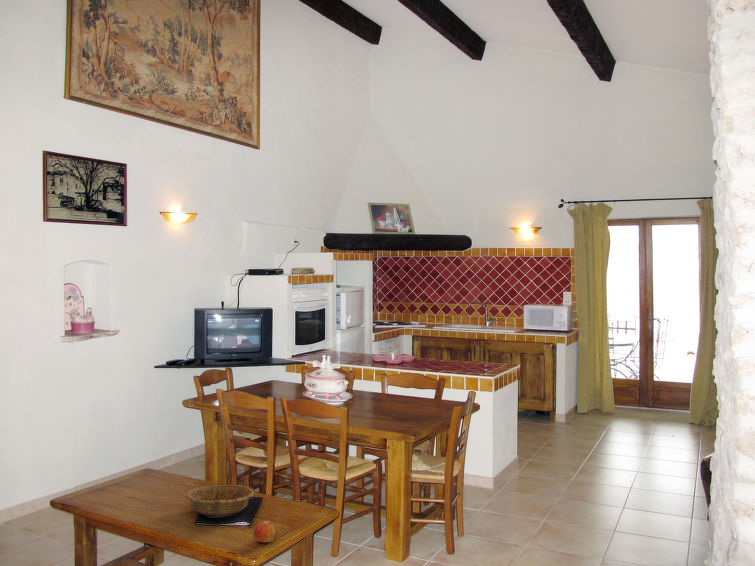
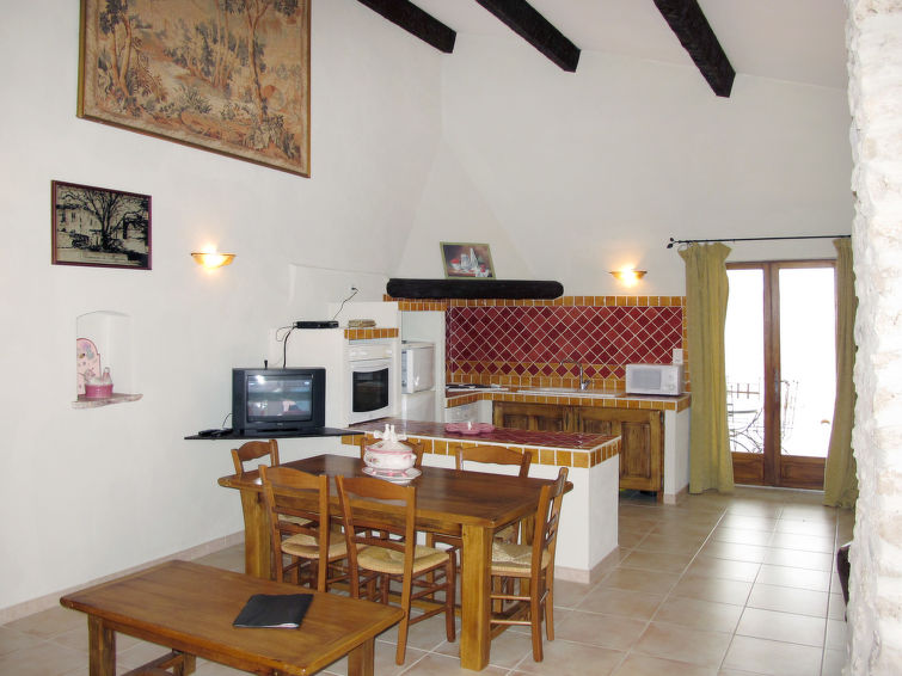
- apple [252,520,276,543]
- decorative bowl [185,484,255,518]
